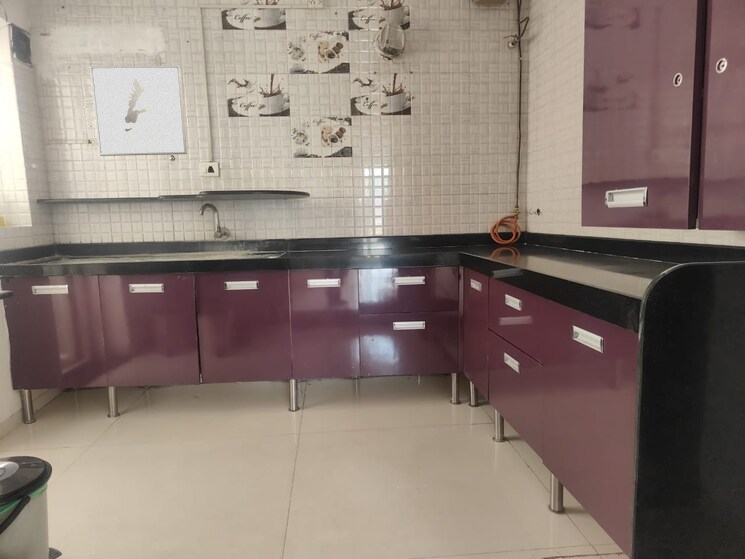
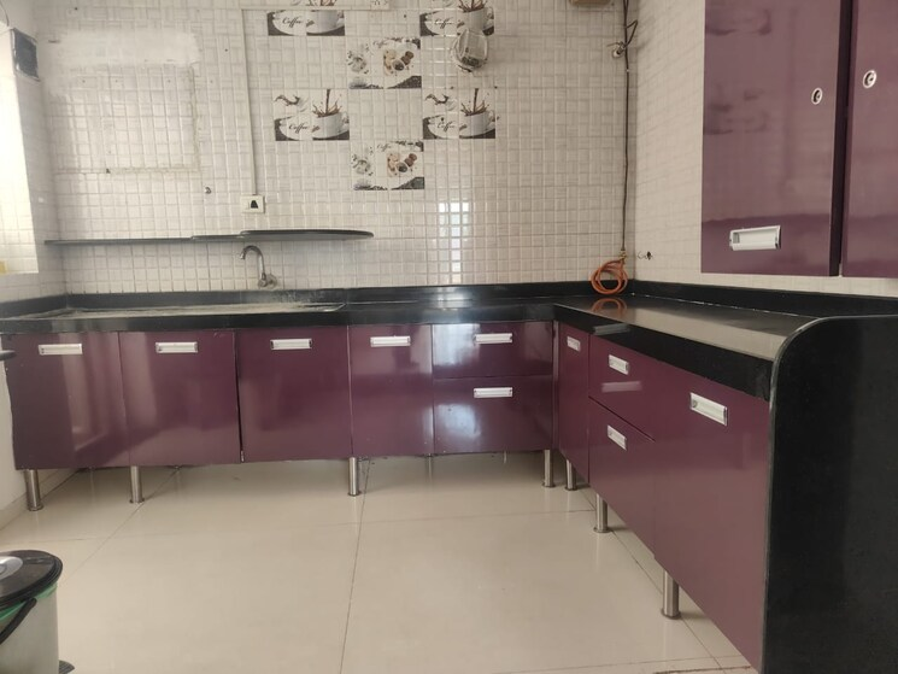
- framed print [89,64,188,157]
